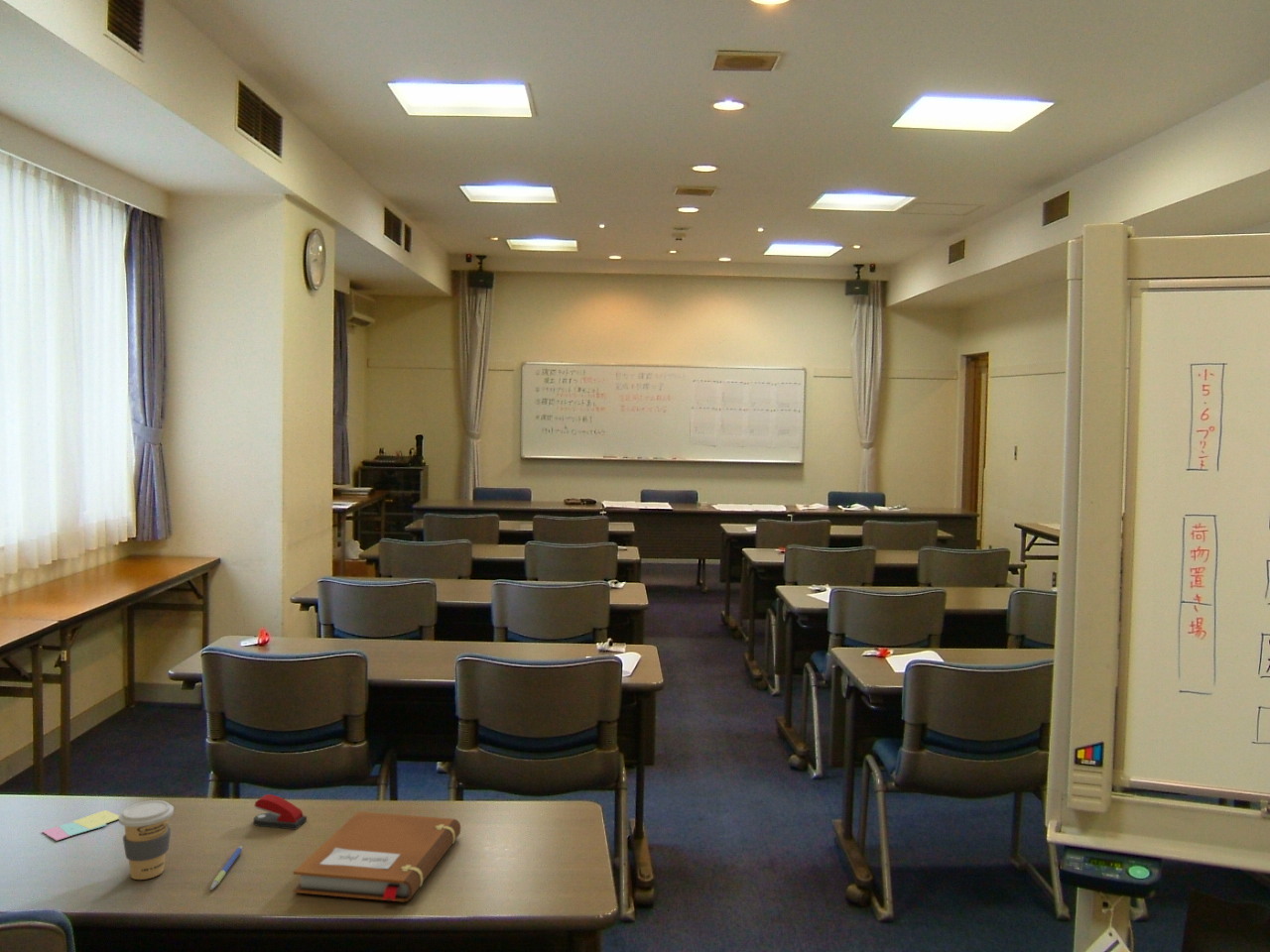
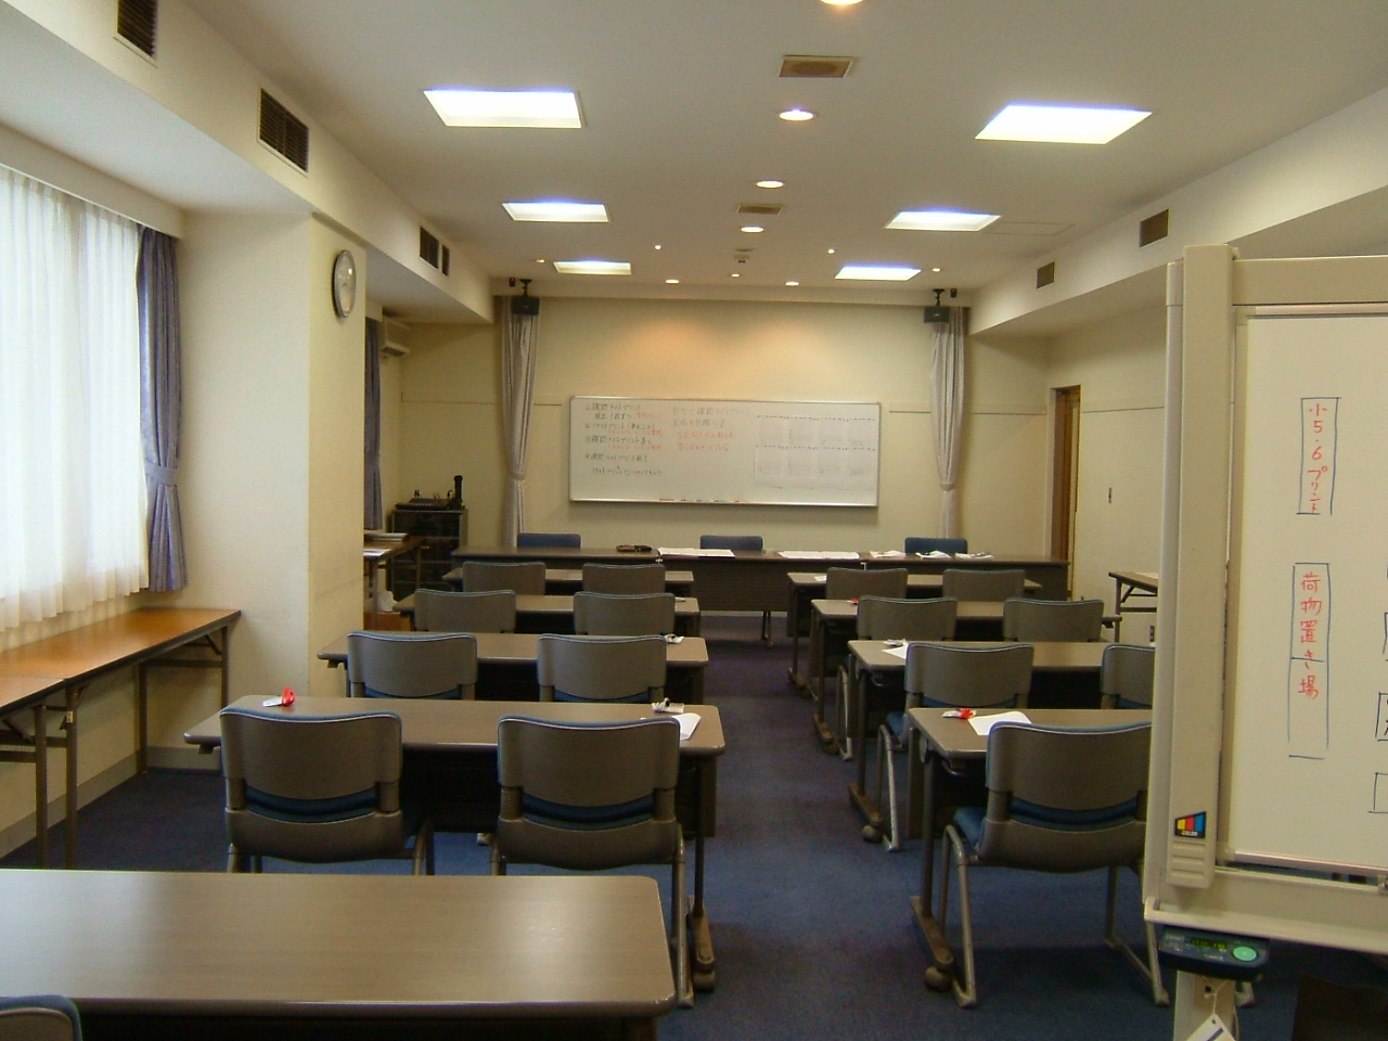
- coffee cup [118,799,175,881]
- stapler [253,793,308,831]
- pen [209,845,244,891]
- notebook [293,810,461,902]
- sticky notes [41,809,120,842]
